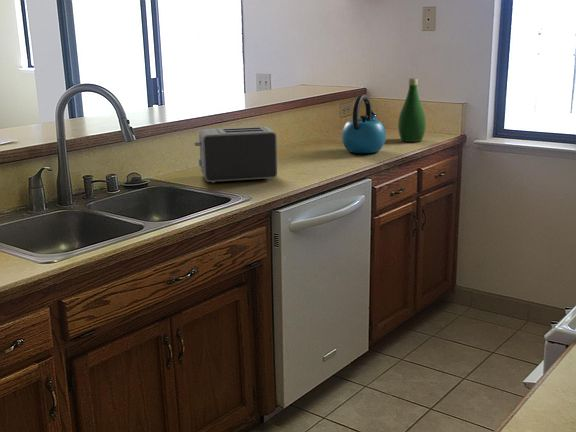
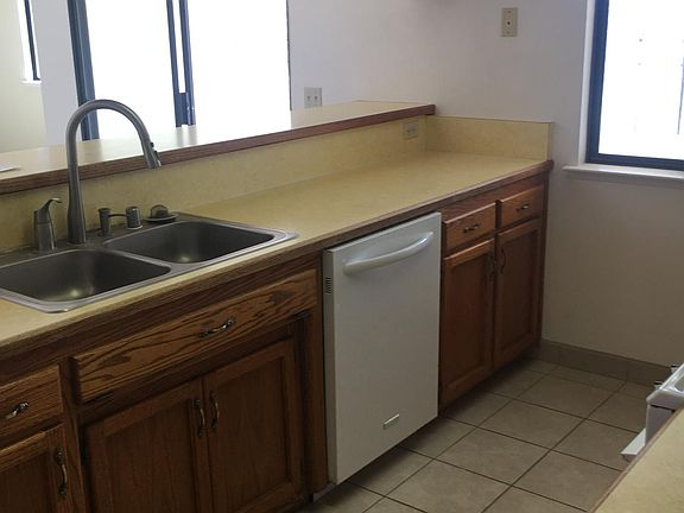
- kettle [341,94,387,154]
- bottle [397,77,427,143]
- toaster [194,125,278,184]
